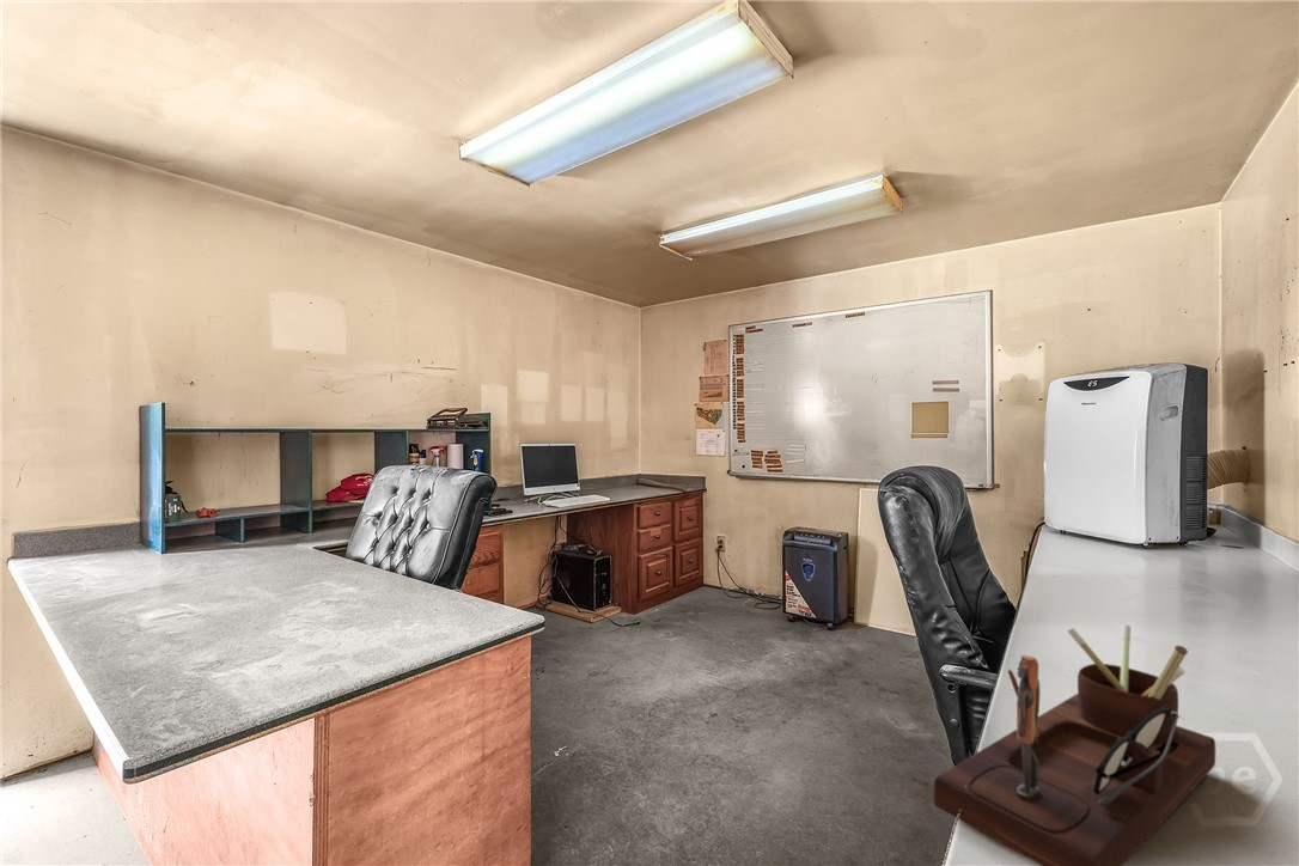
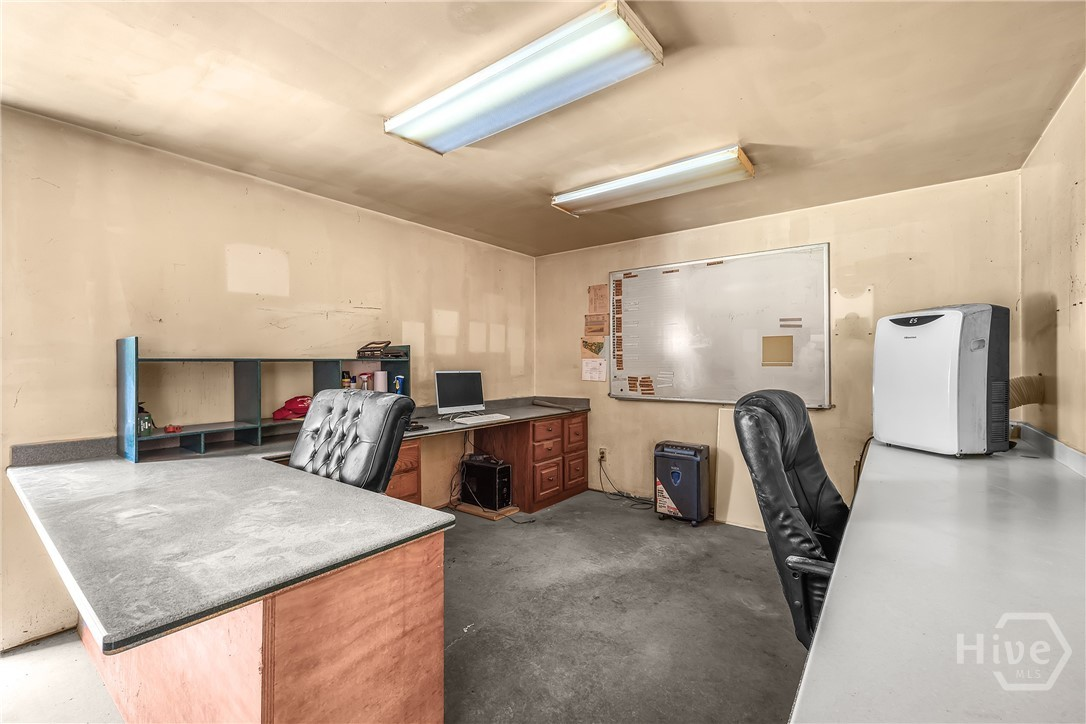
- desk organizer [933,623,1216,866]
